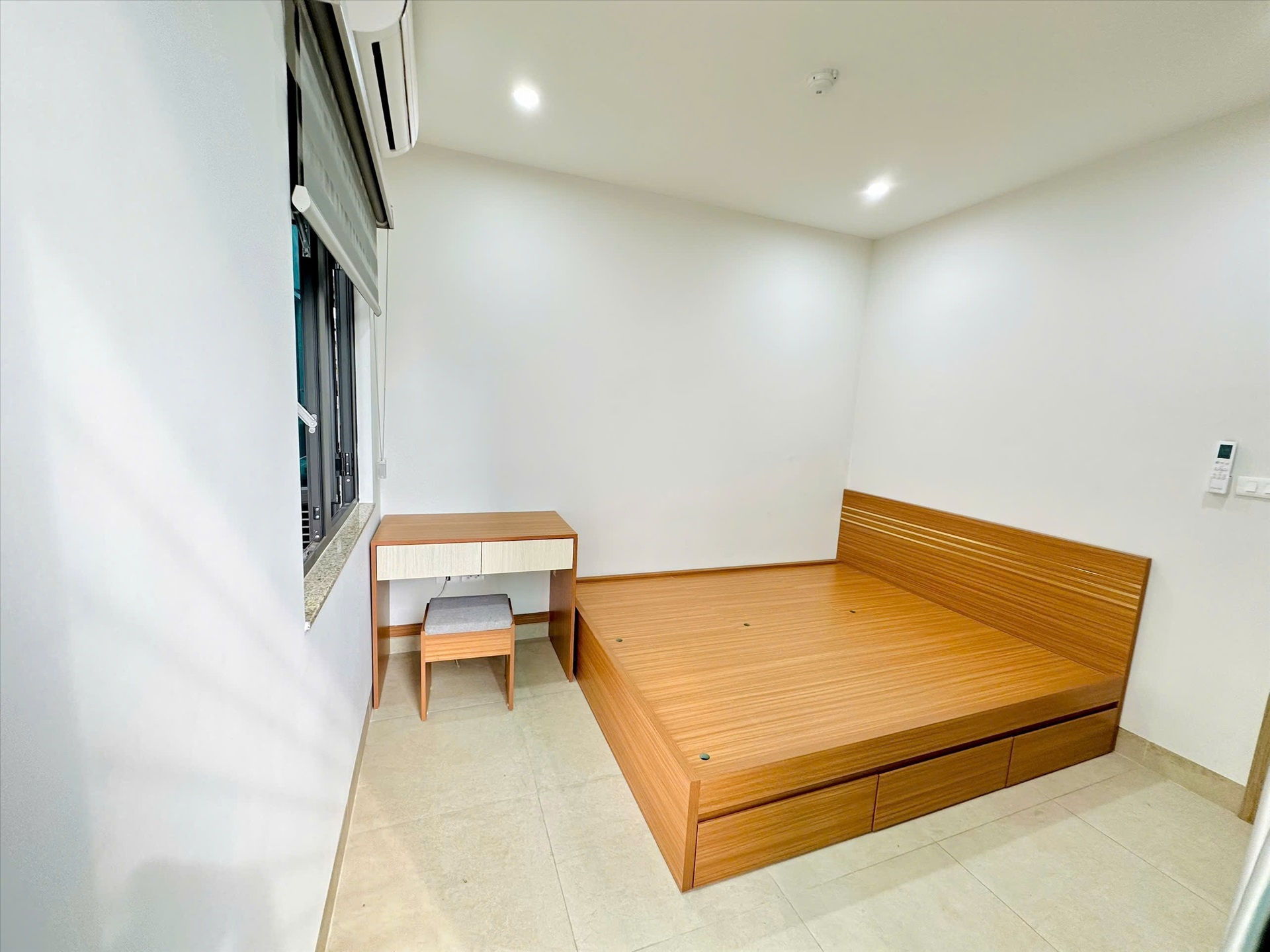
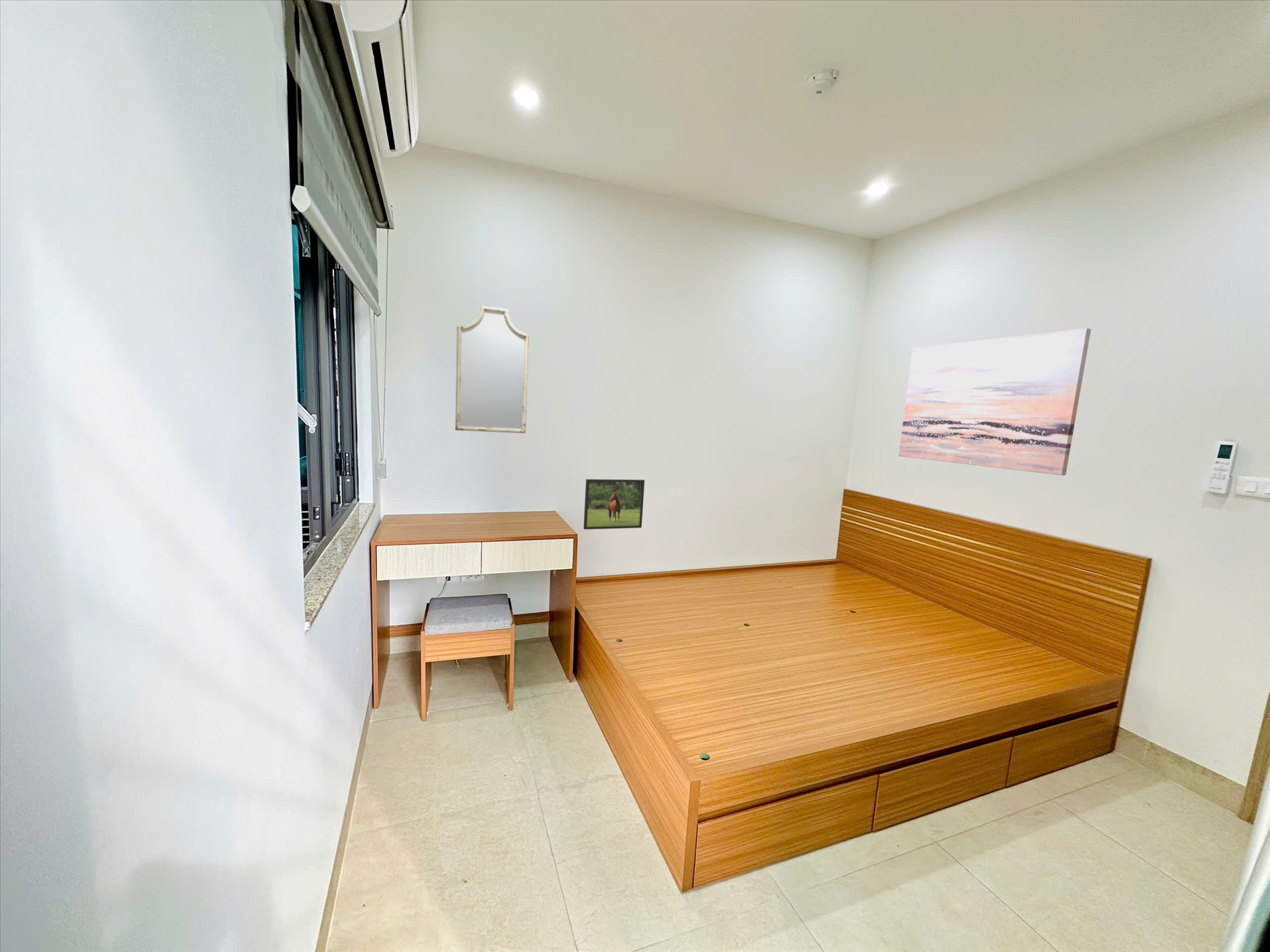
+ wall art [898,328,1091,476]
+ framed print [583,479,645,530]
+ home mirror [454,305,530,434]
